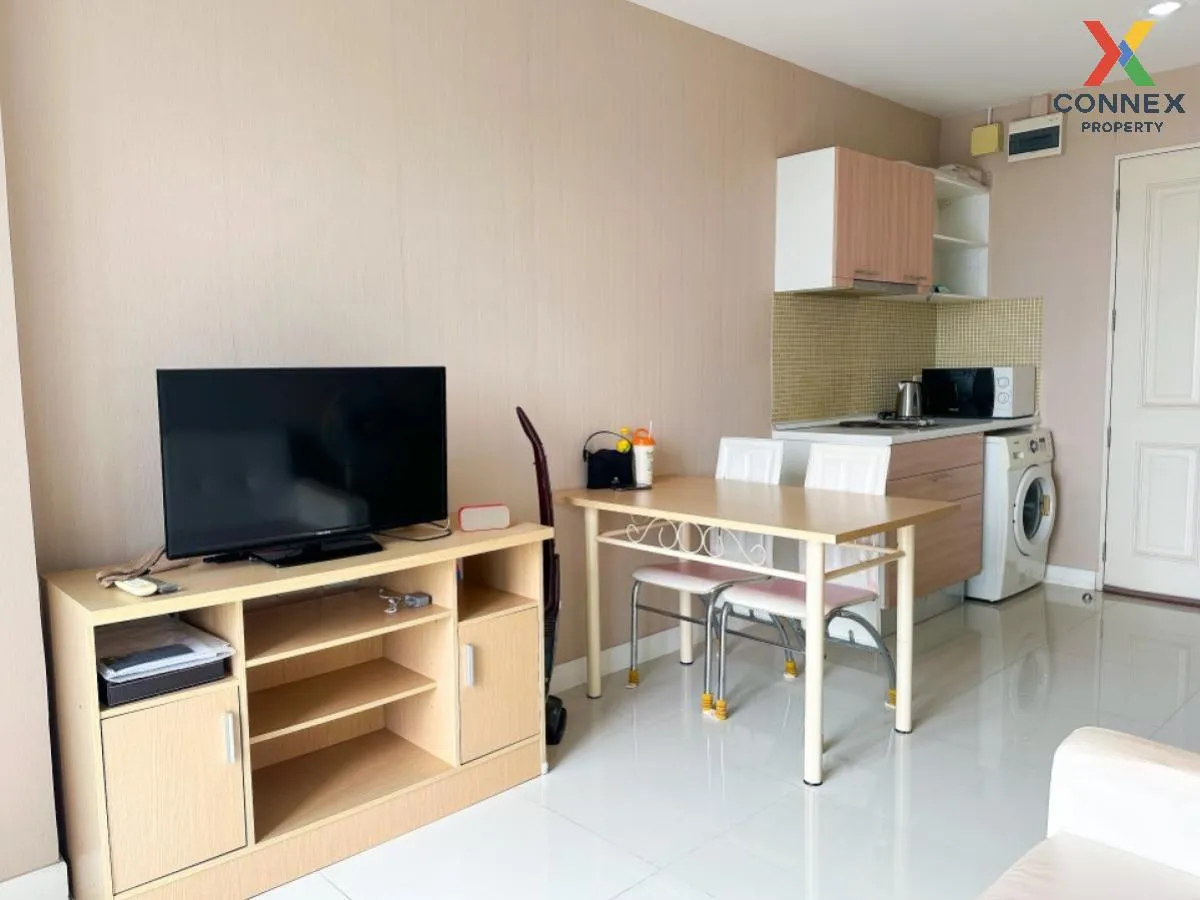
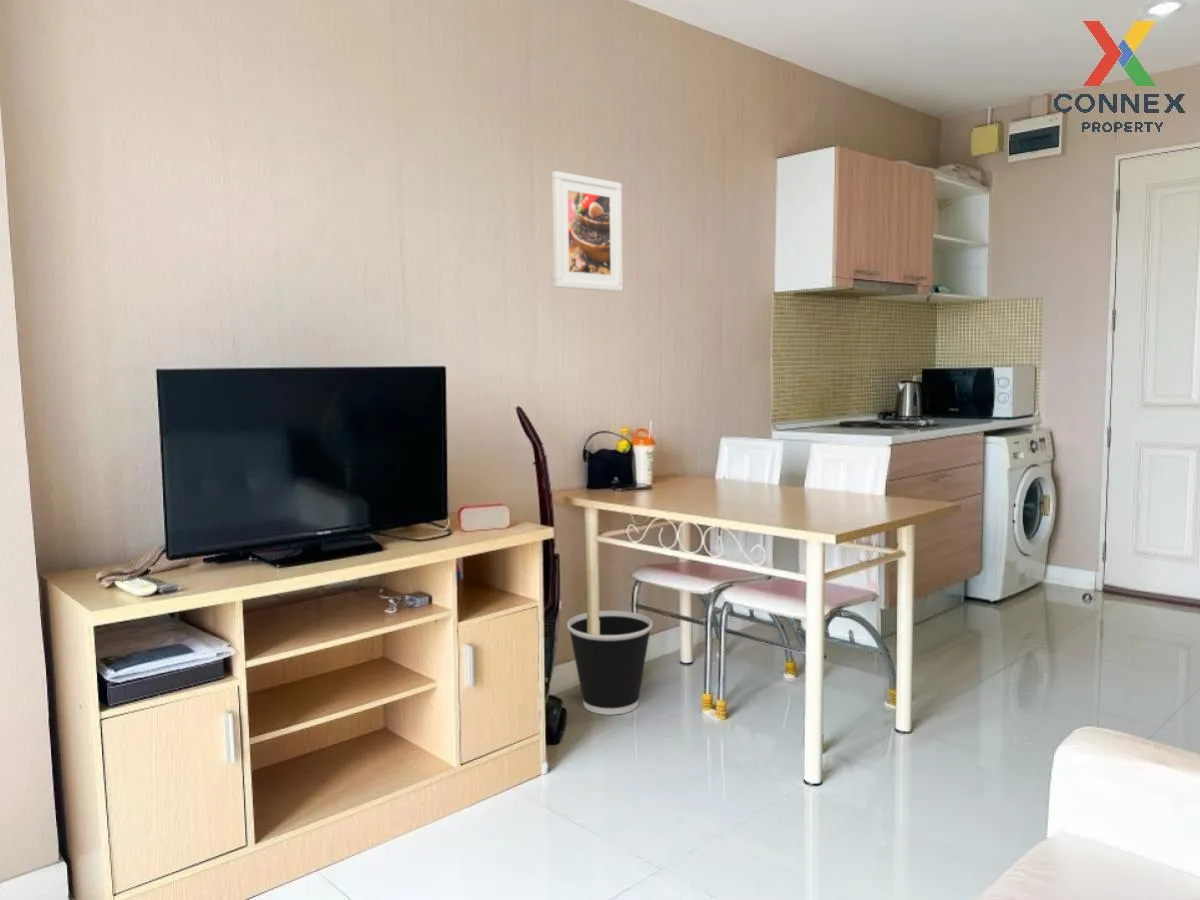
+ wastebasket [566,610,653,716]
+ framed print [551,170,624,293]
